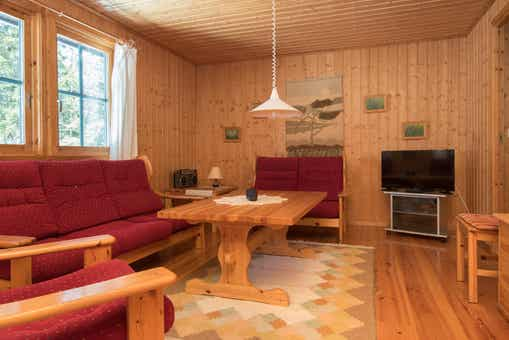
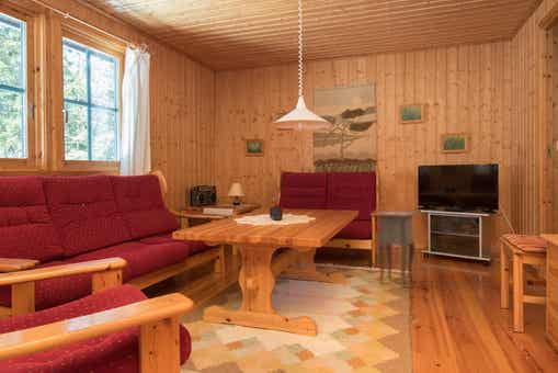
+ side table [376,211,420,289]
